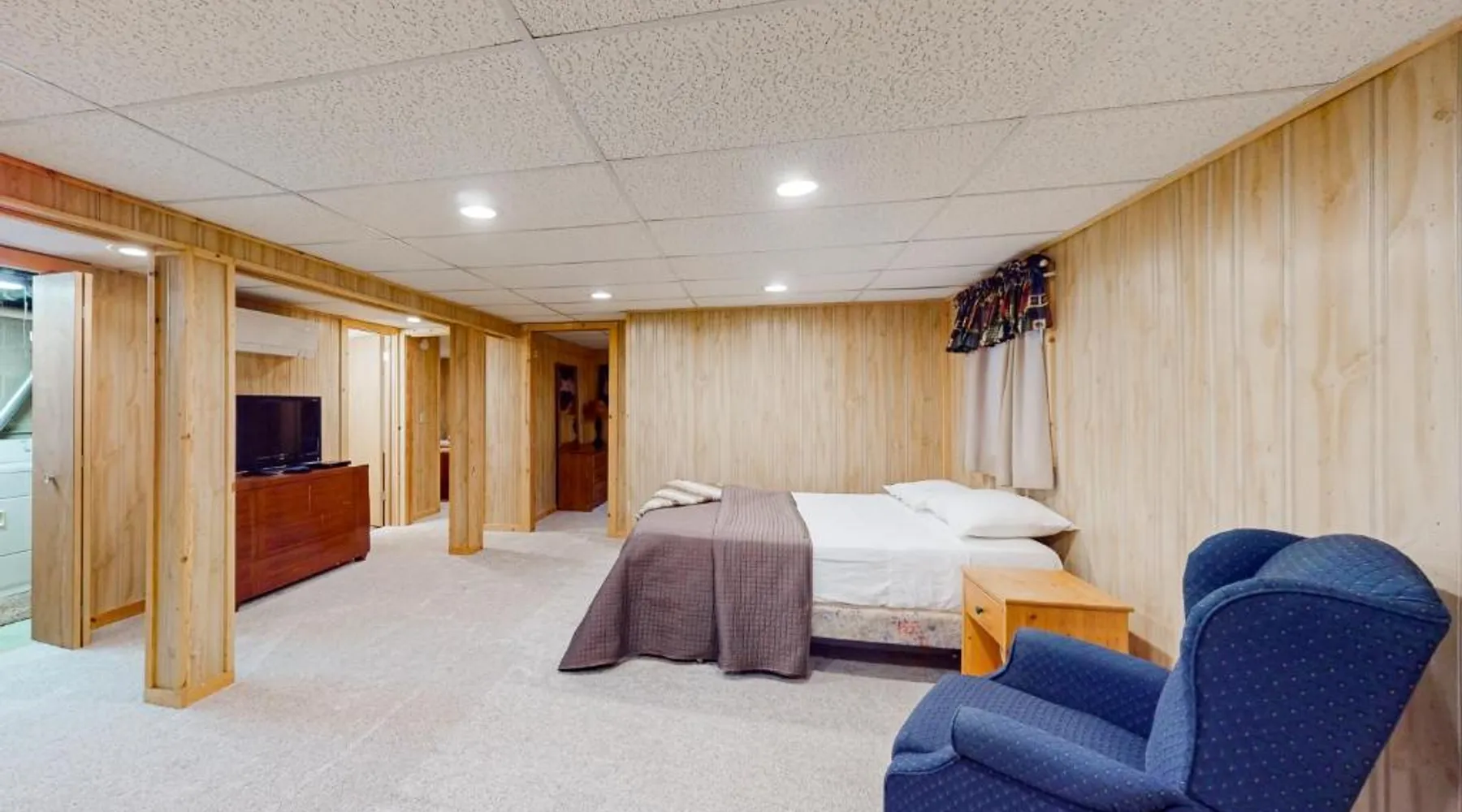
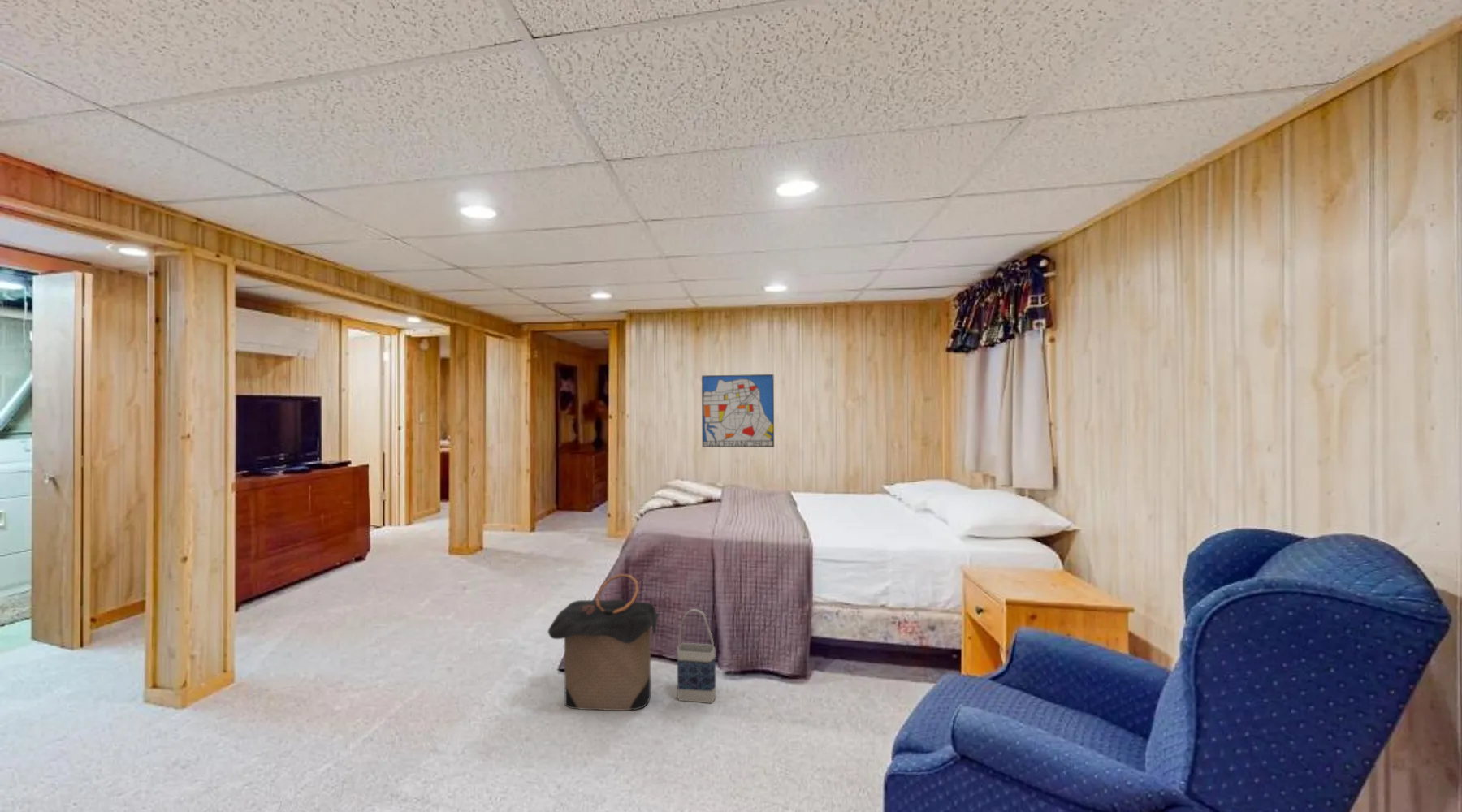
+ wall art [701,374,775,448]
+ bag [677,608,716,704]
+ laundry hamper [547,573,660,711]
